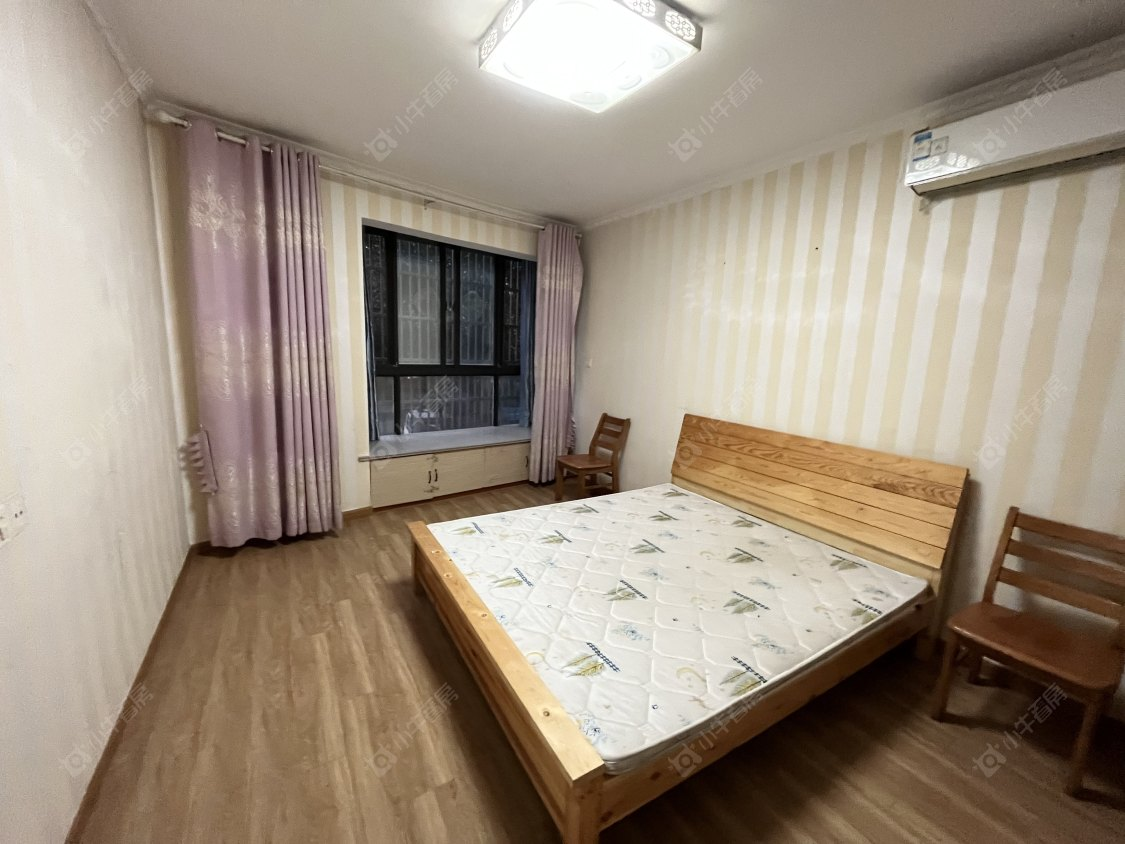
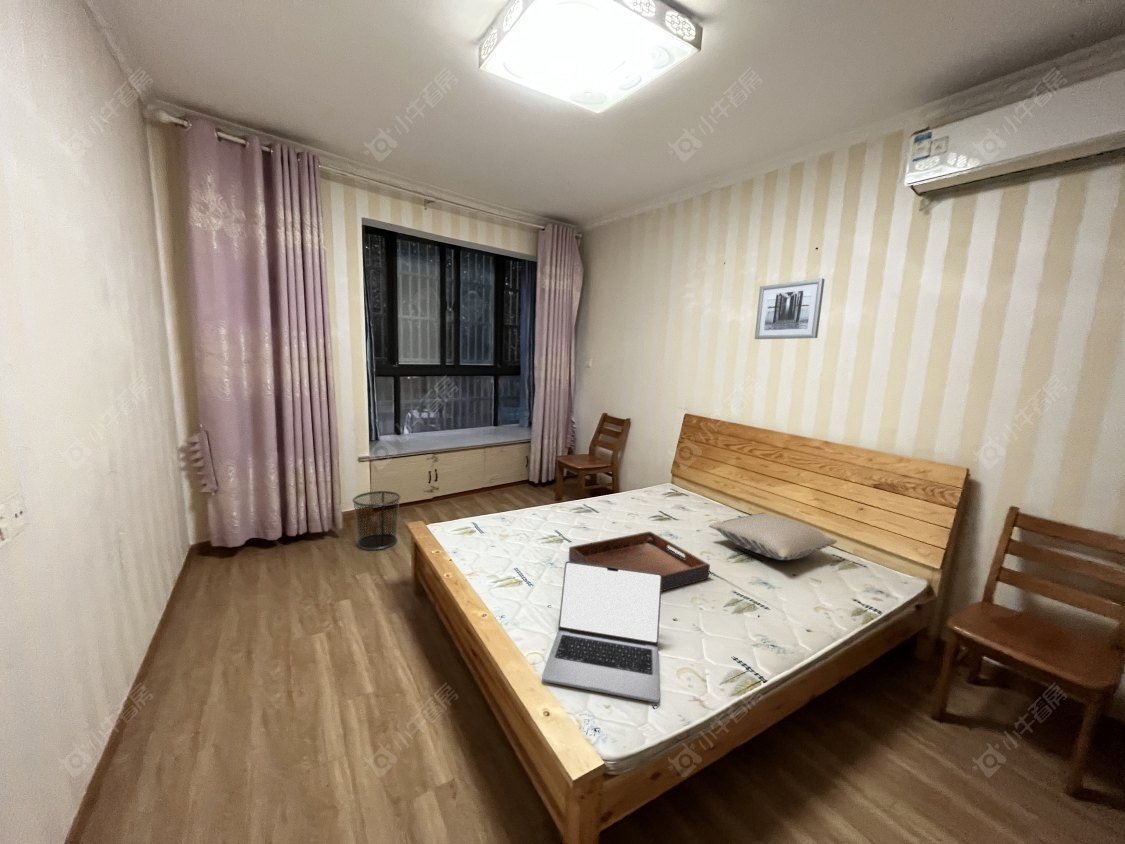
+ laptop [541,561,662,704]
+ wall art [754,277,826,340]
+ waste bin [351,490,401,551]
+ serving tray [568,530,711,592]
+ pillow [708,512,838,561]
